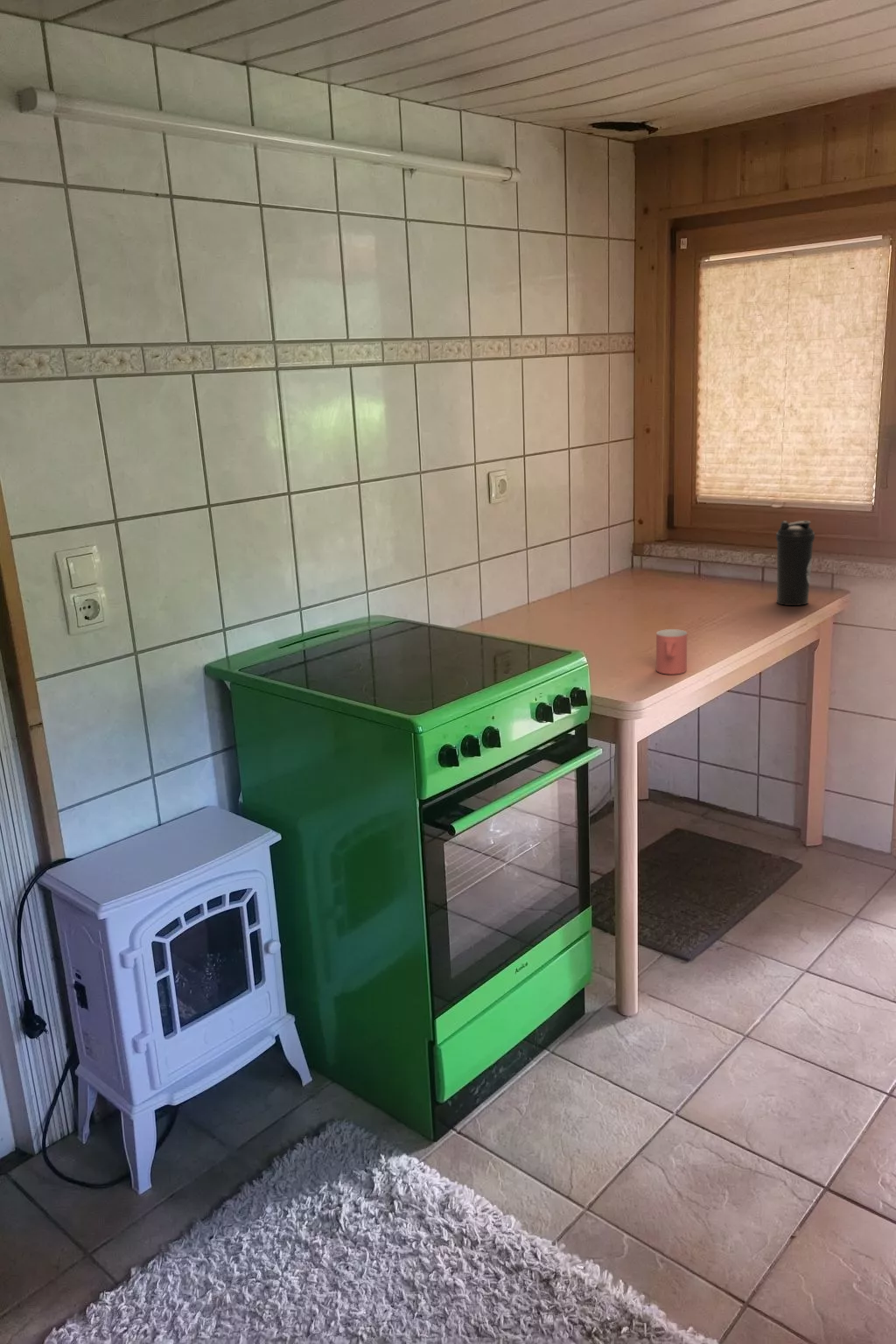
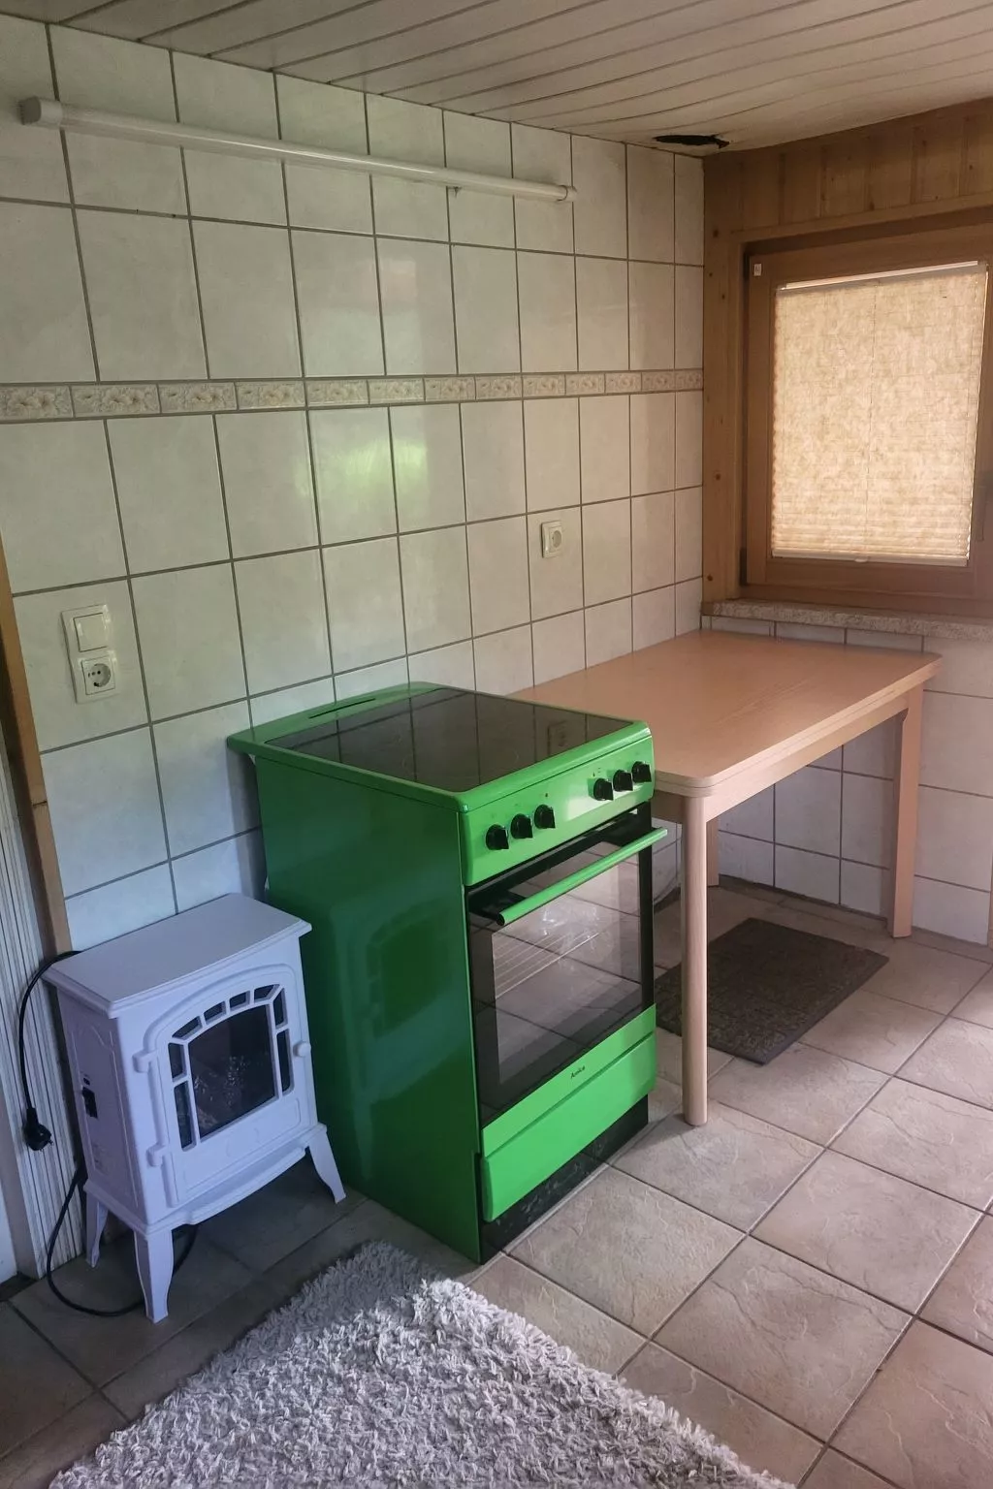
- cup [655,628,688,676]
- water bottle [775,520,816,606]
